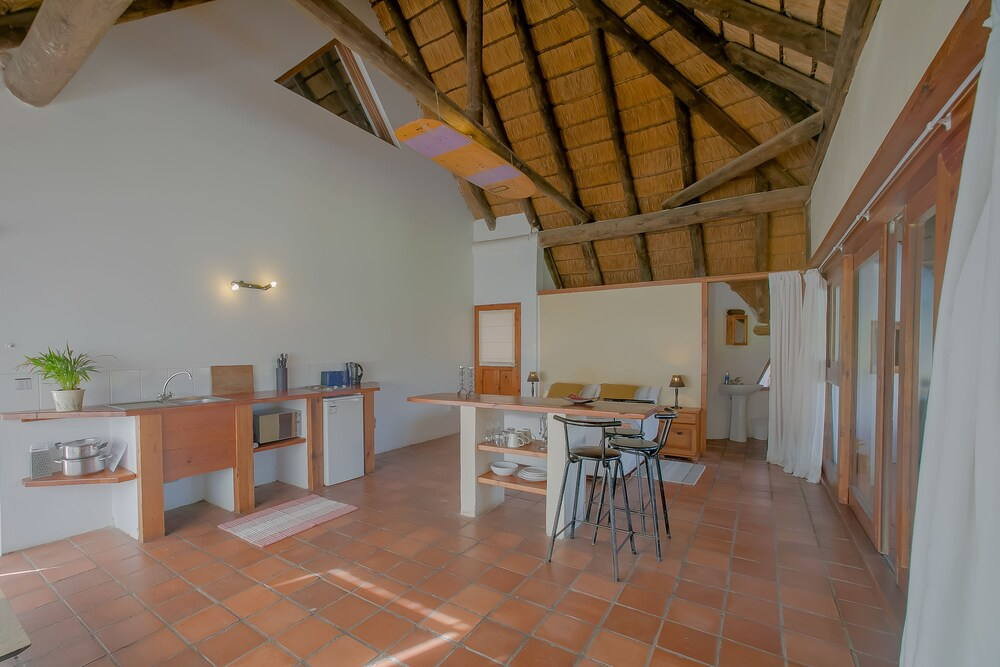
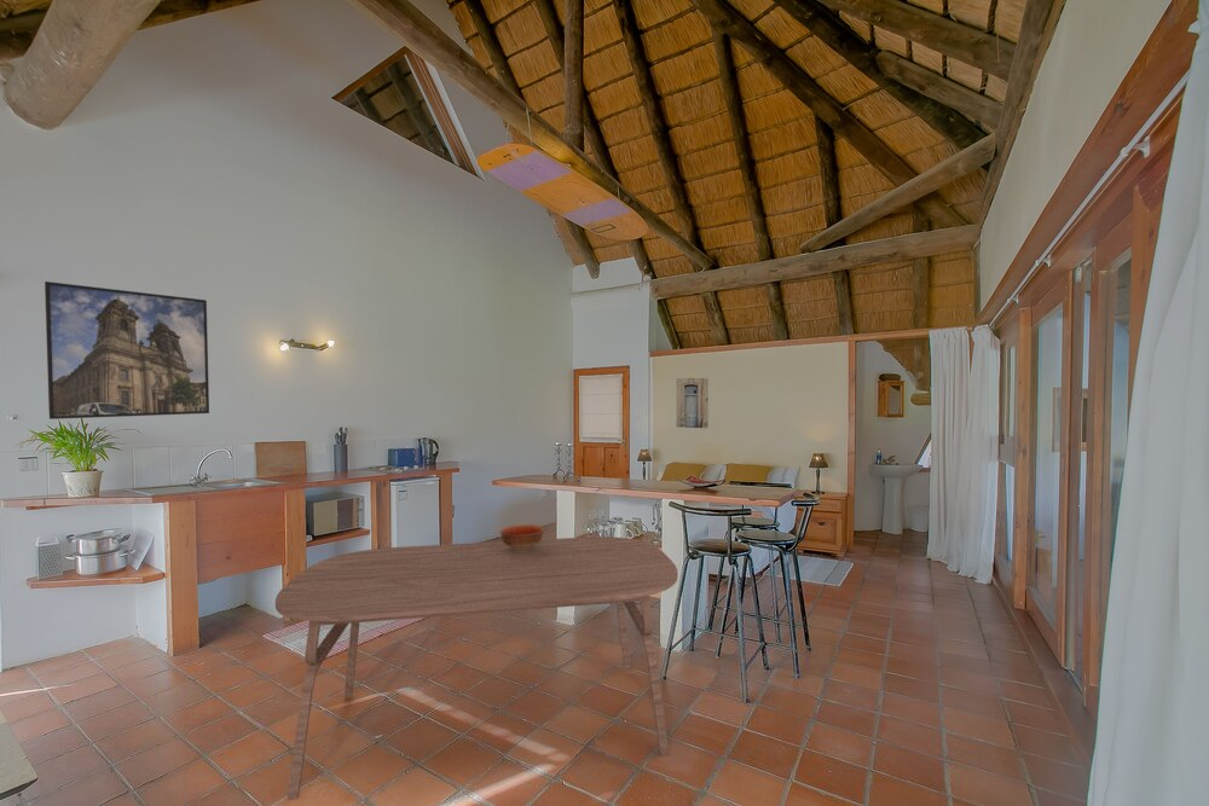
+ dining table [274,535,679,801]
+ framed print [44,280,210,421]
+ wall art [676,377,710,429]
+ bowl [499,523,545,552]
